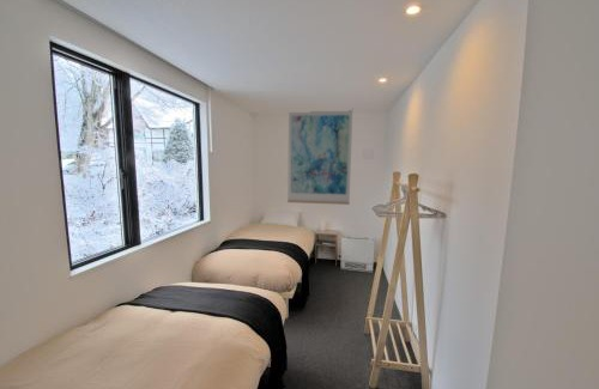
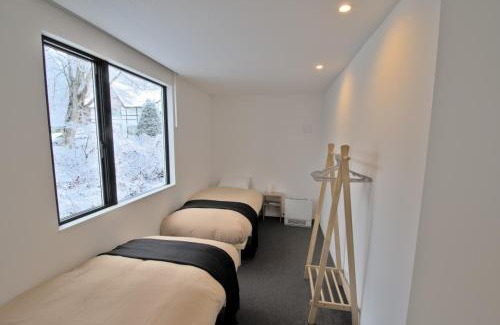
- wall art [286,109,353,206]
